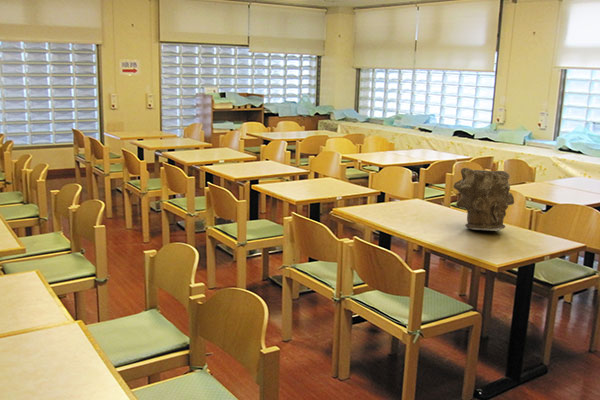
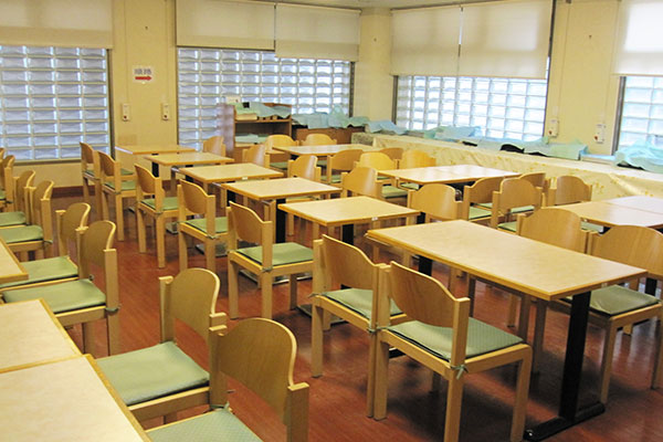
- vase [453,167,515,232]
